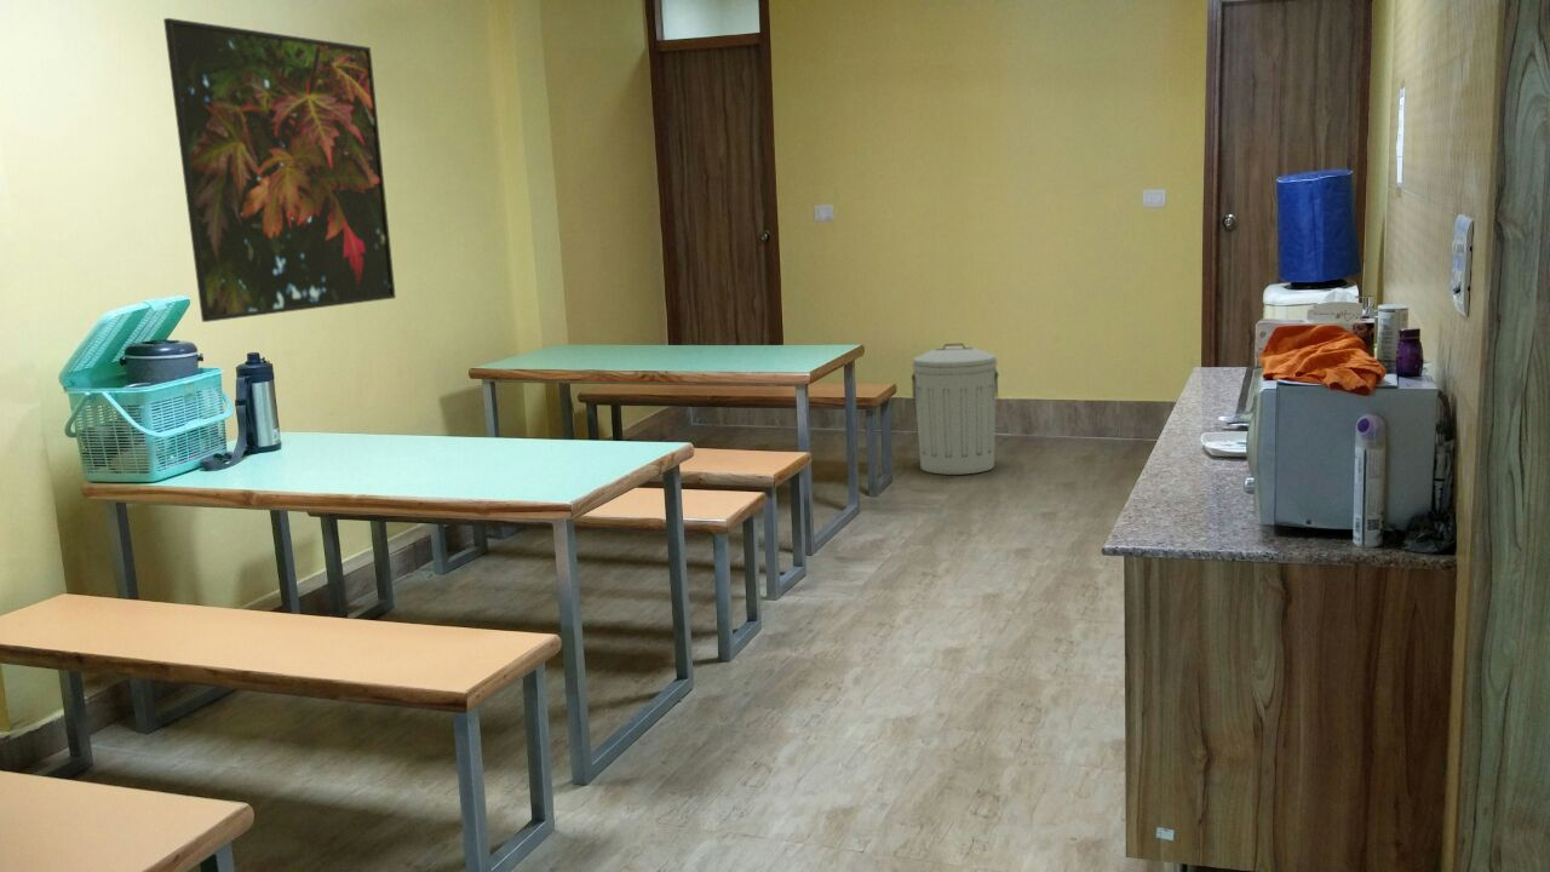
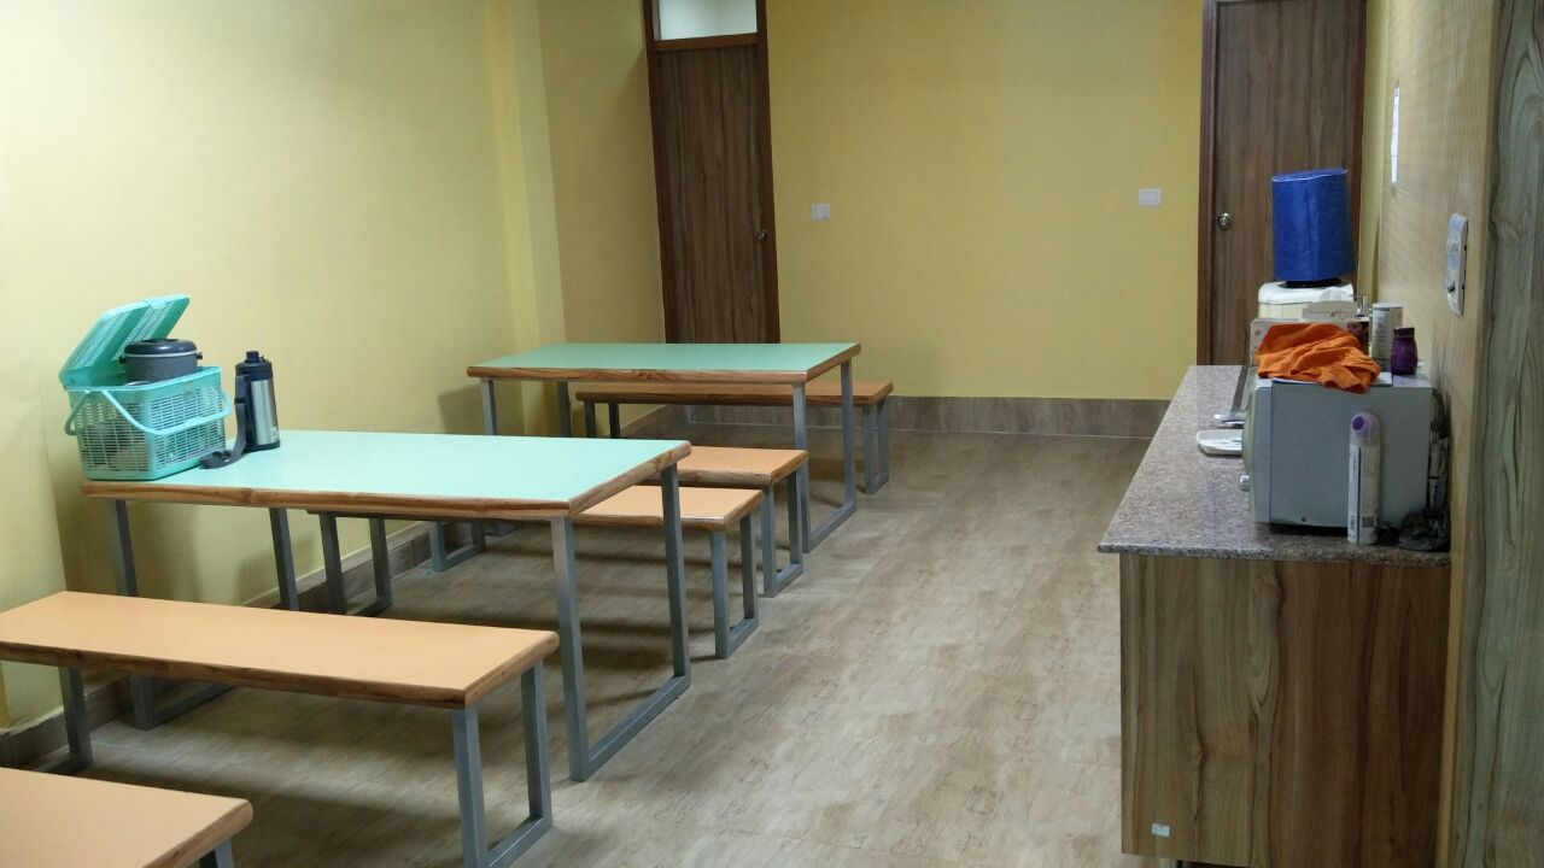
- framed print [162,17,397,323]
- trash can [911,342,1000,476]
